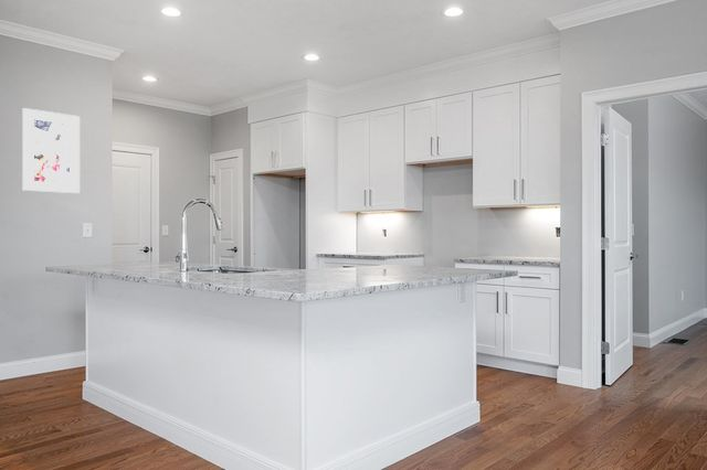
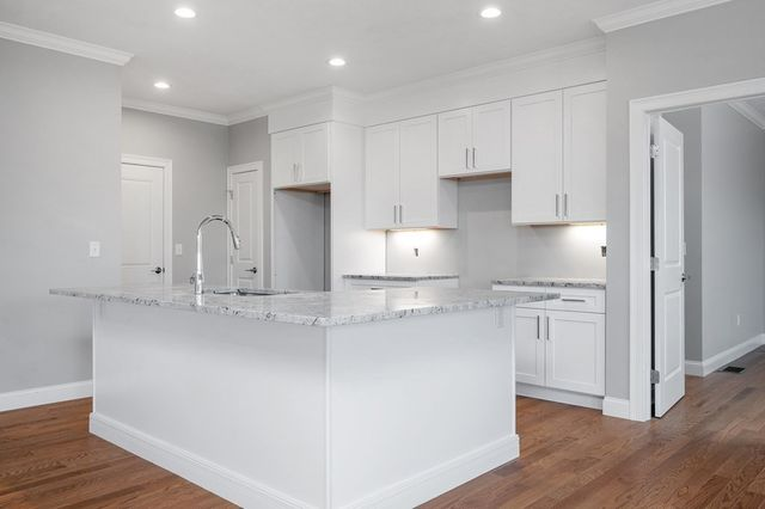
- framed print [21,107,81,194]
